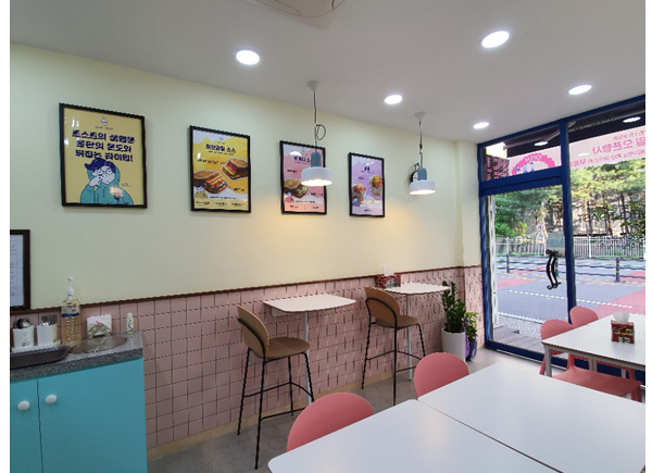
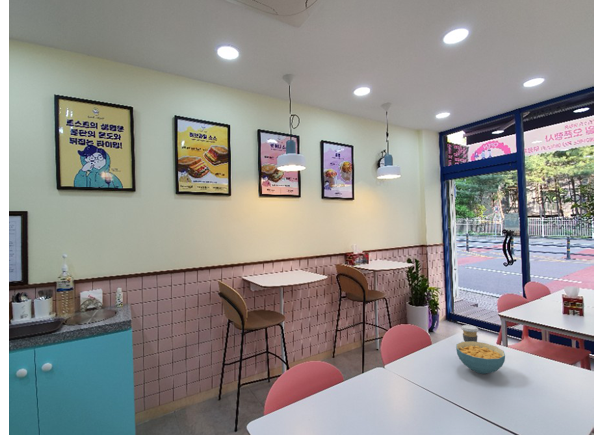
+ cereal bowl [455,341,506,375]
+ coffee cup [460,324,479,342]
